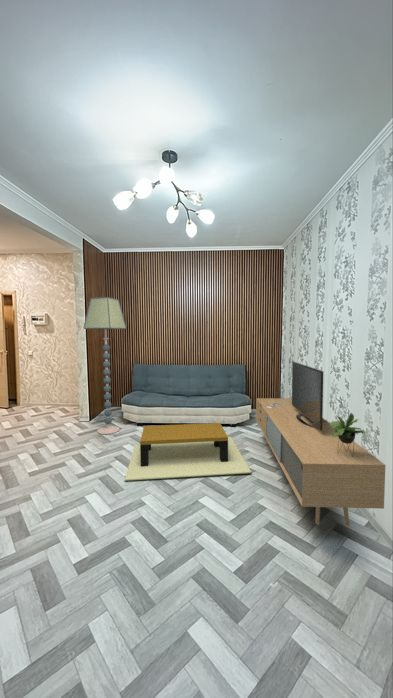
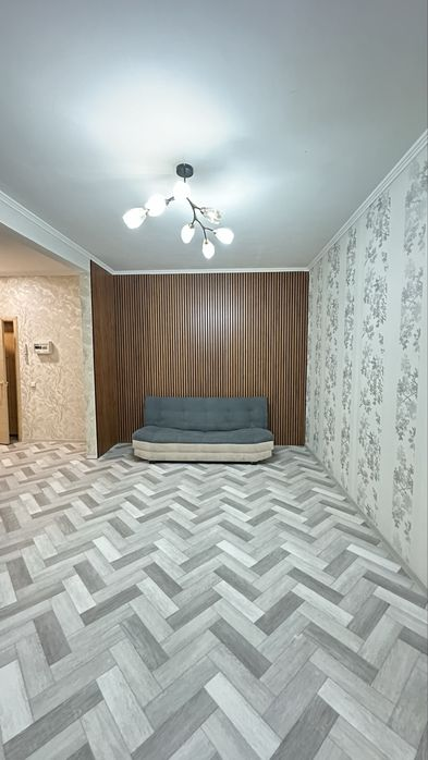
- floor lamp [82,296,127,435]
- media console [255,360,386,527]
- coffee table [124,422,252,482]
